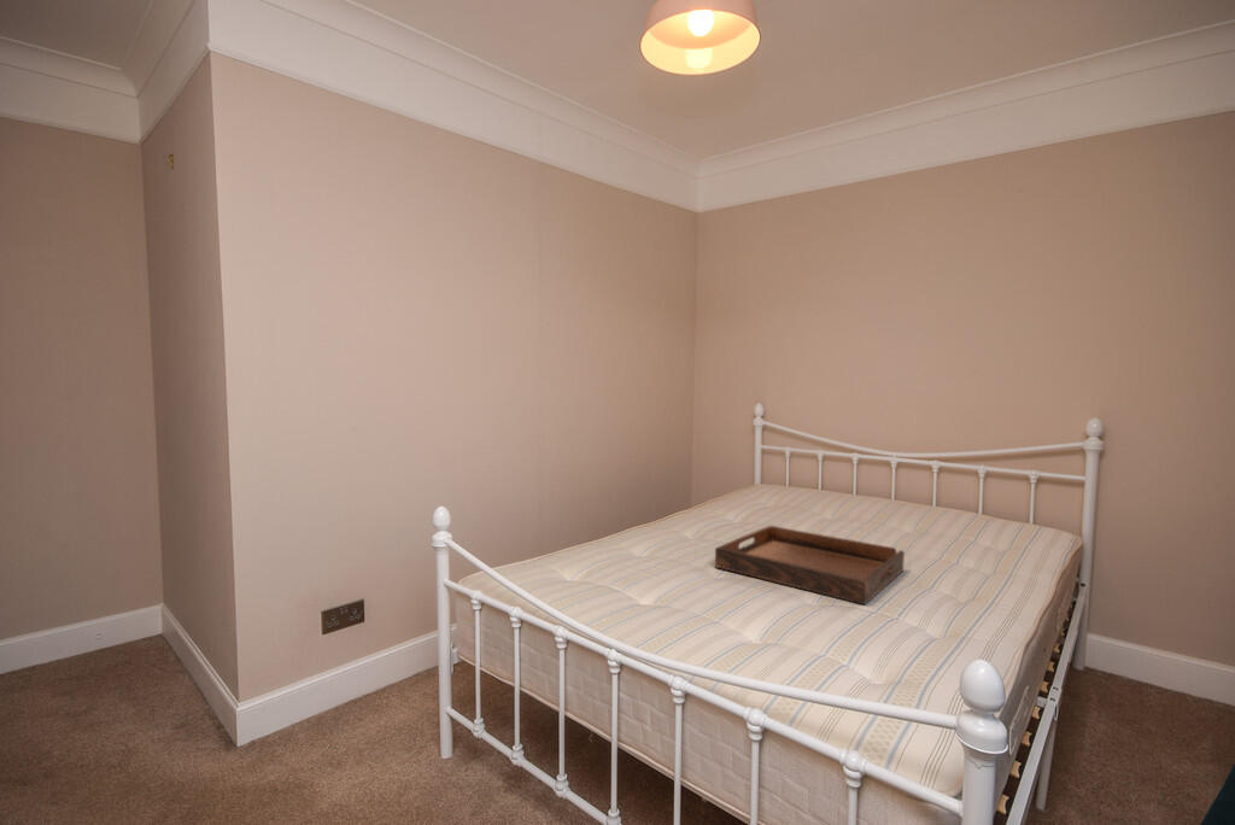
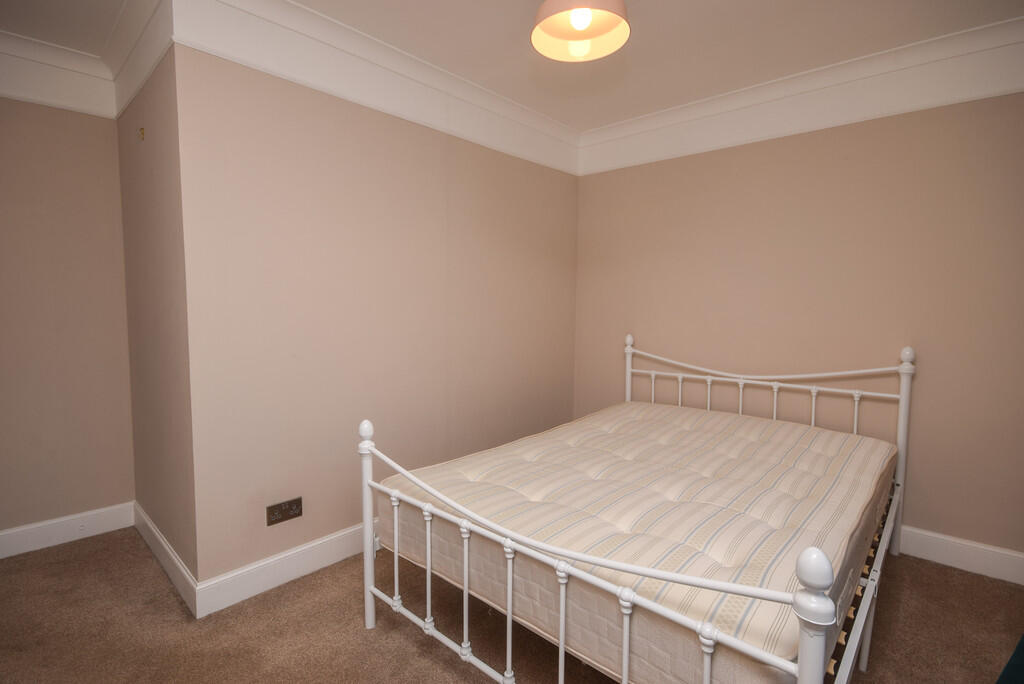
- serving tray [714,525,906,605]
